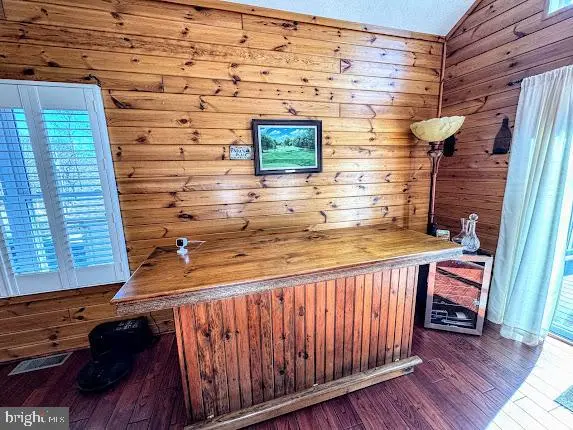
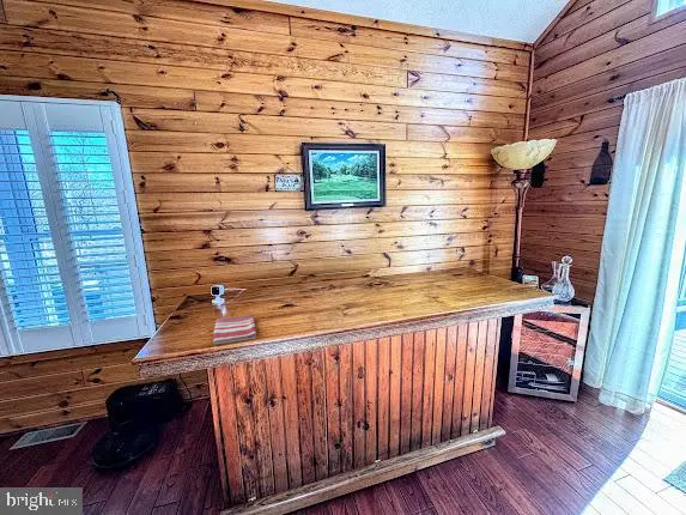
+ dish towel [212,313,257,345]
